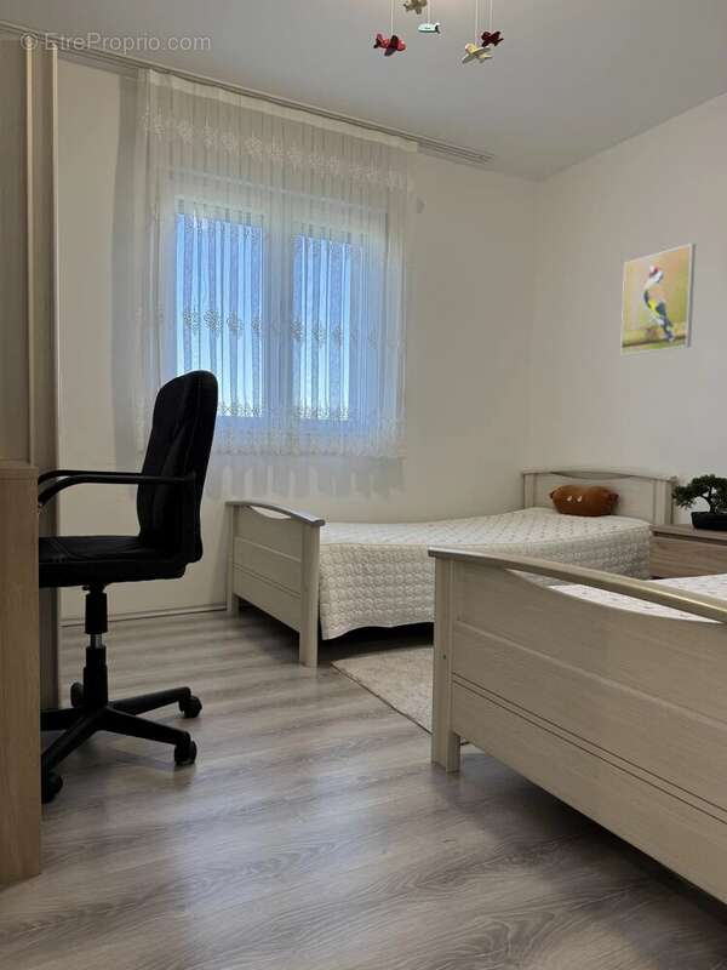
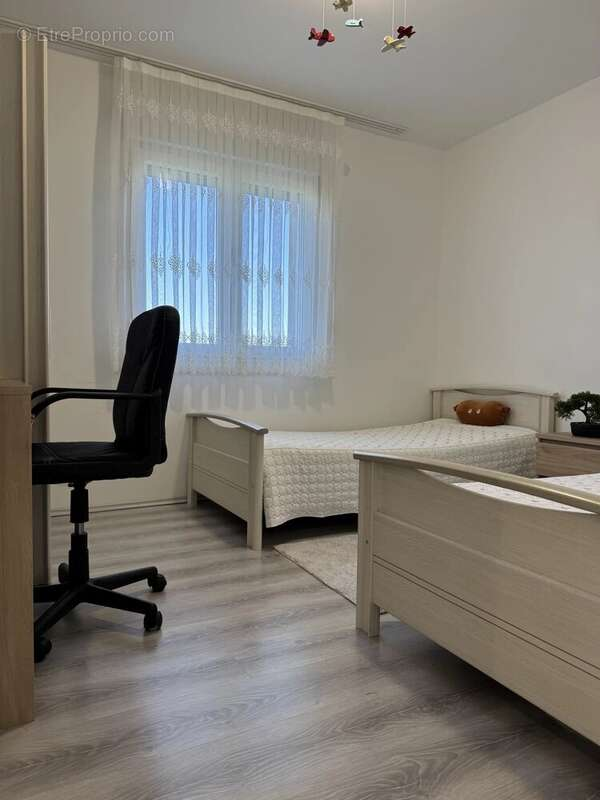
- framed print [619,242,697,356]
